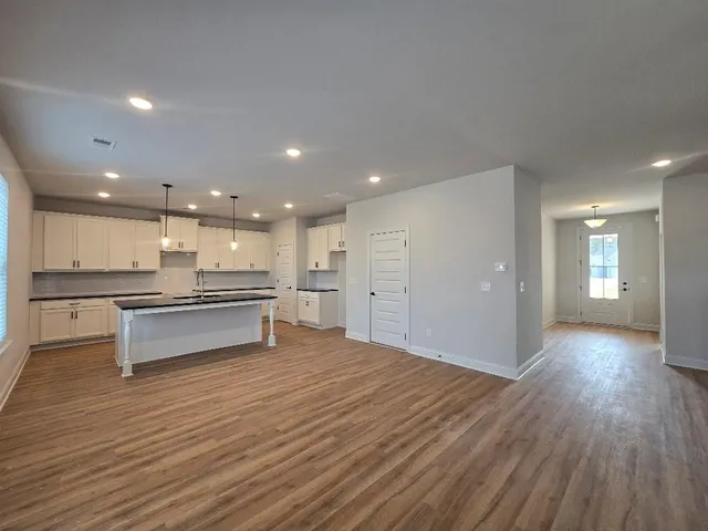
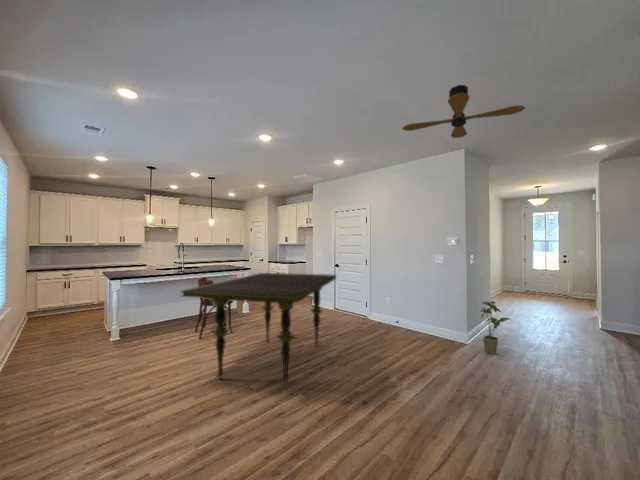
+ ceiling fan [401,84,526,139]
+ dining chair [194,276,234,340]
+ house plant [480,300,513,355]
+ dining table [179,272,338,389]
